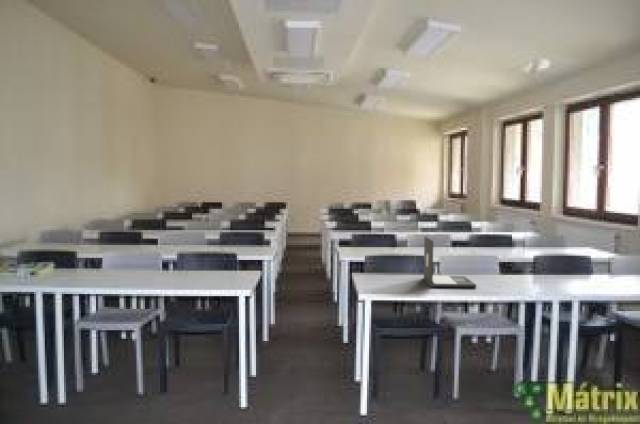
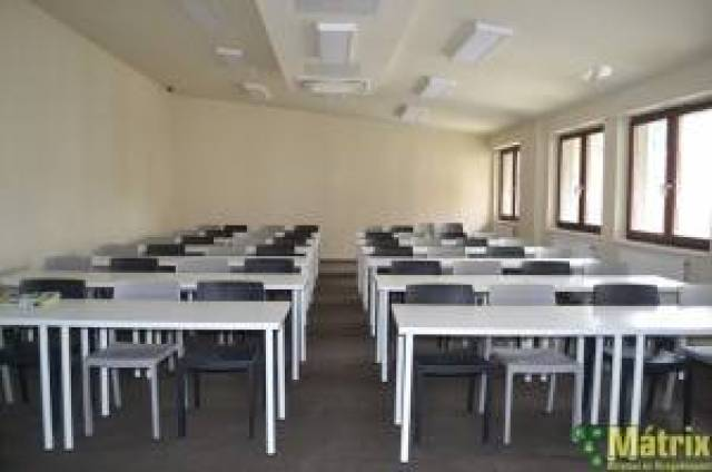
- laptop [422,235,477,288]
